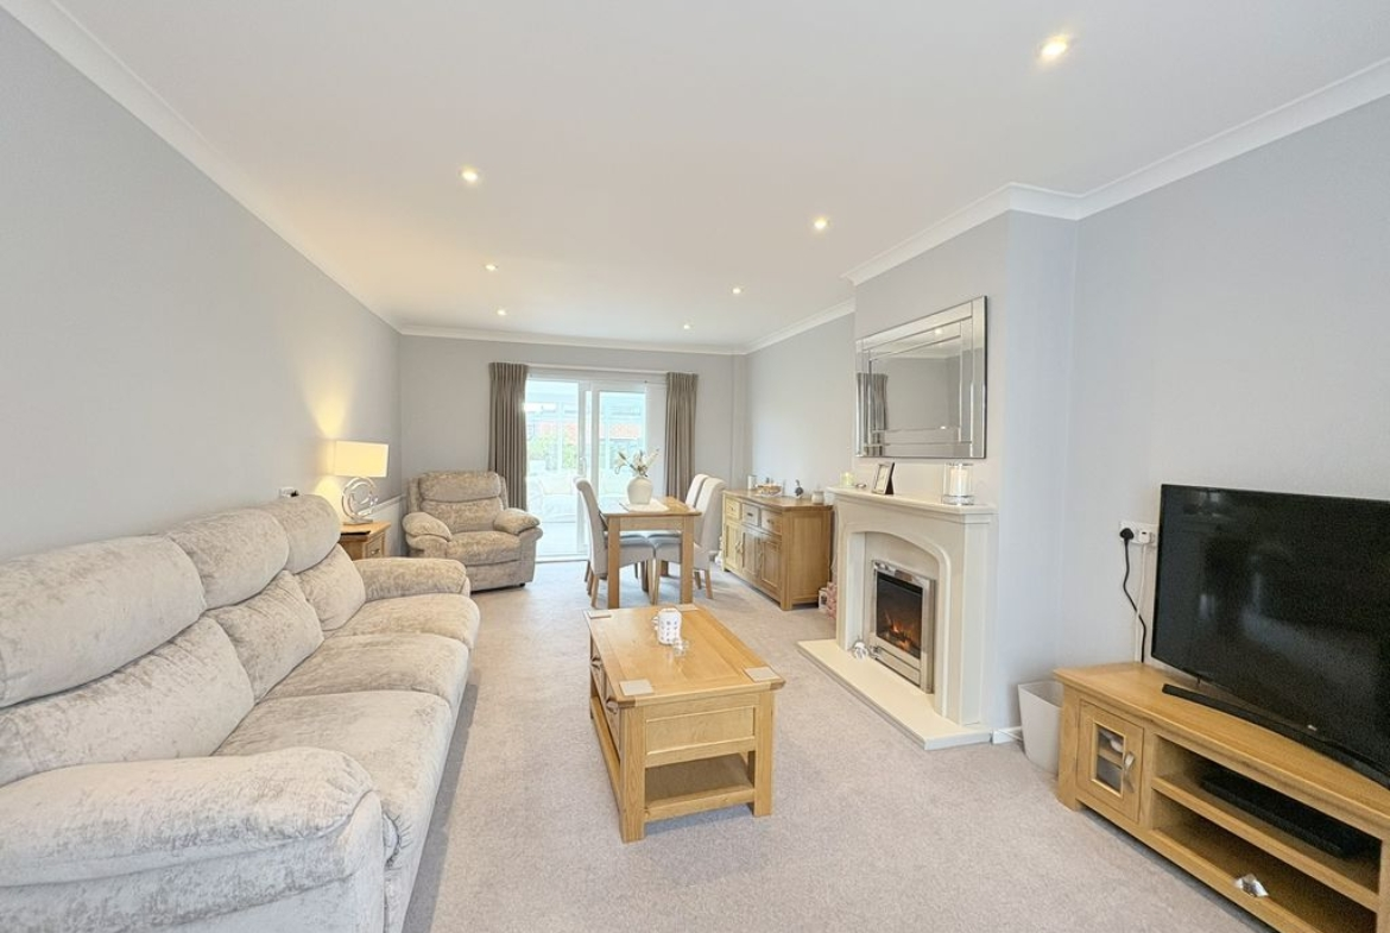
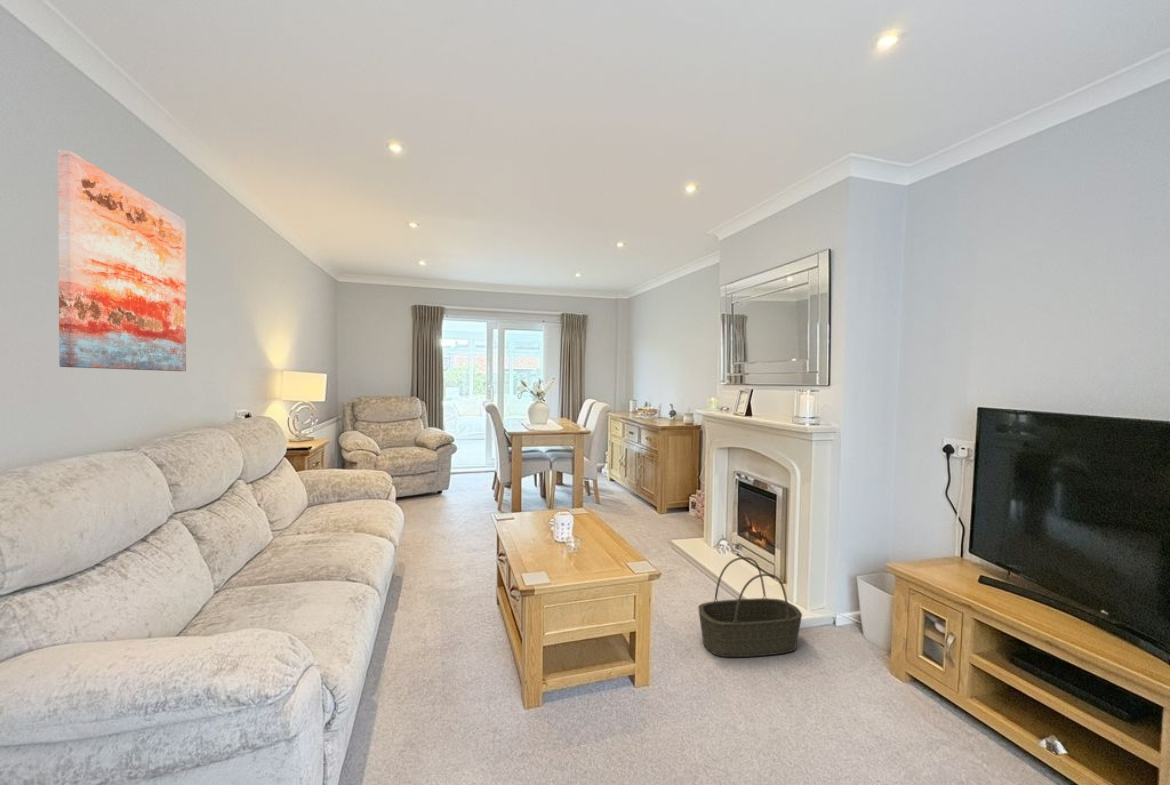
+ wall art [57,149,187,372]
+ basket [697,556,803,658]
